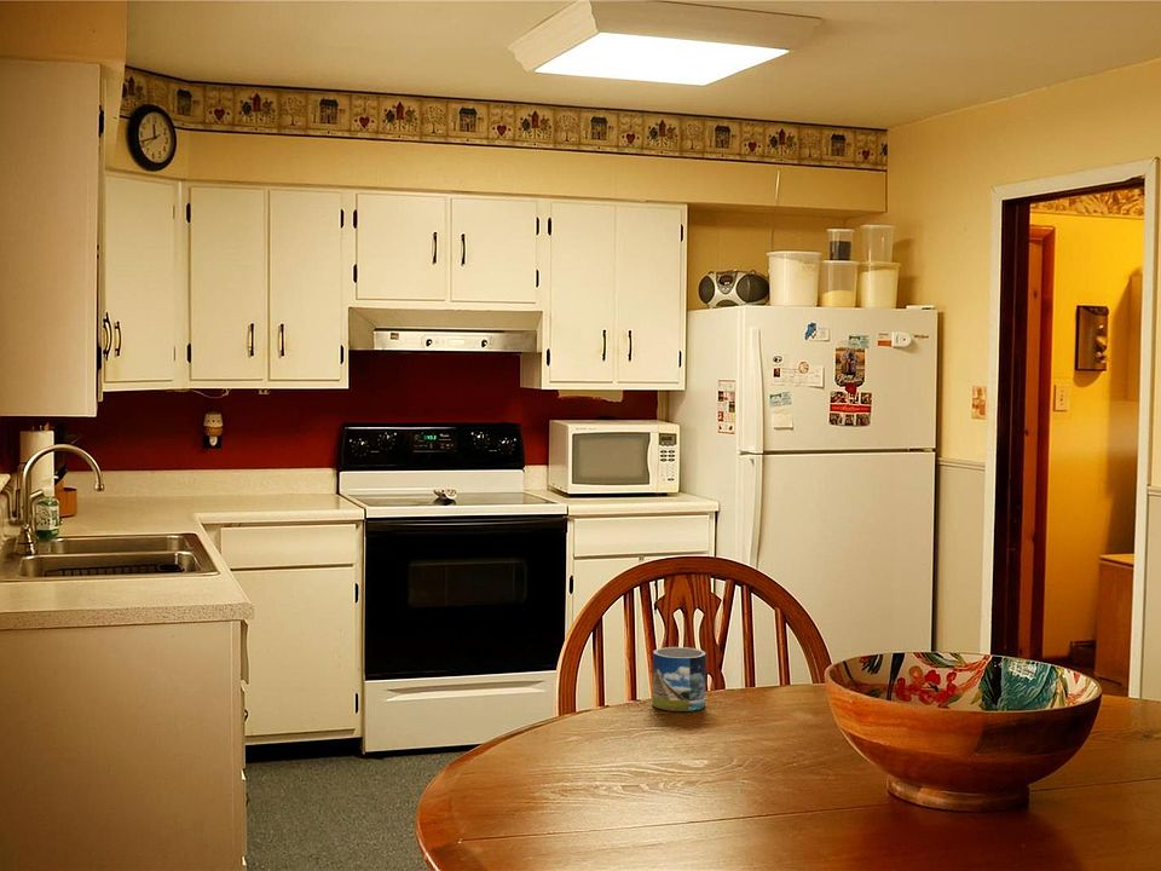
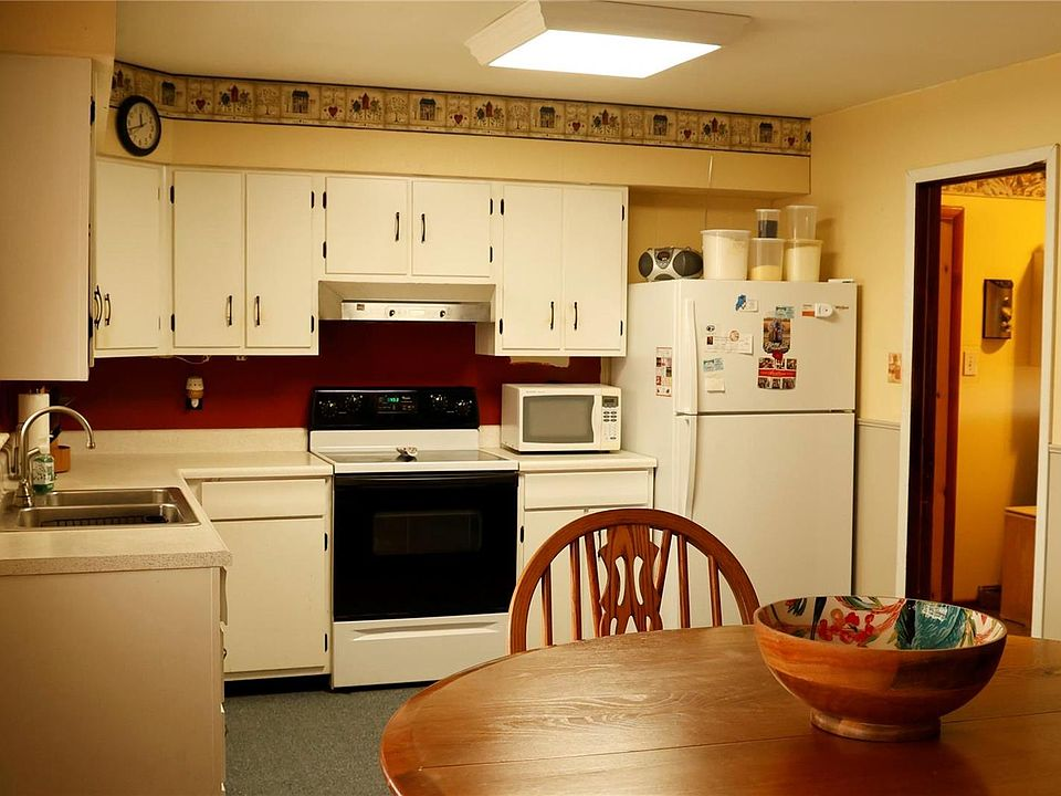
- mug [651,646,707,713]
